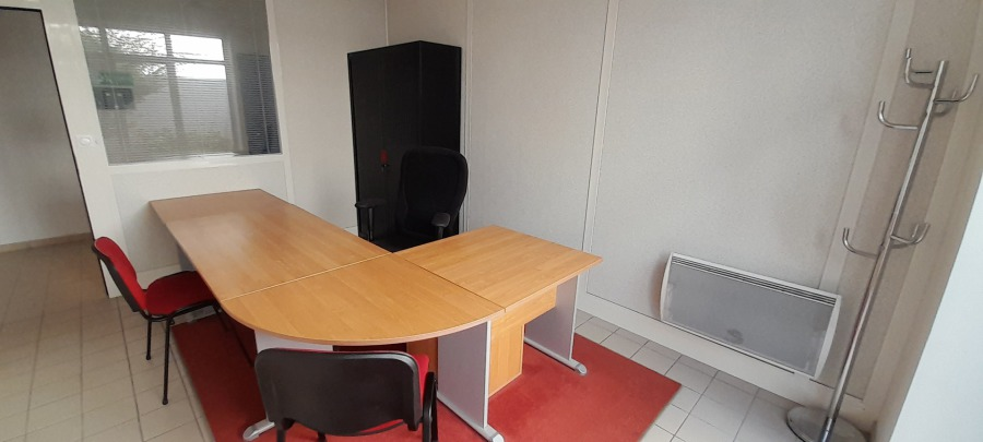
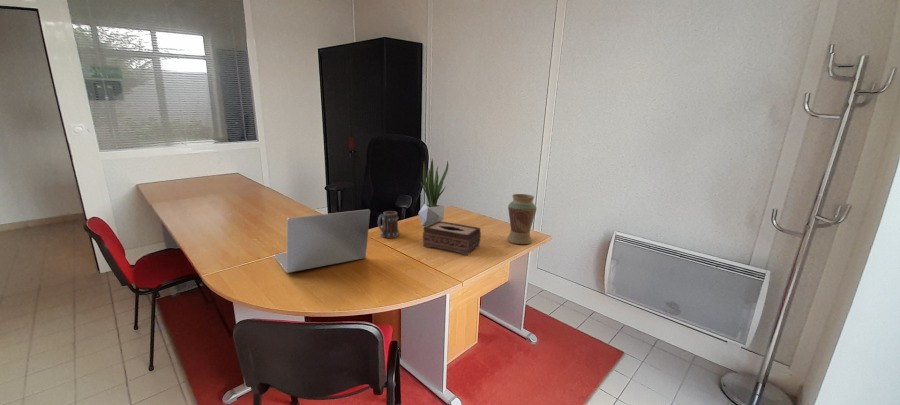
+ laptop [273,208,371,273]
+ tissue box [422,220,482,256]
+ potted plant [417,158,449,227]
+ mug [377,210,400,239]
+ vase [506,193,538,245]
